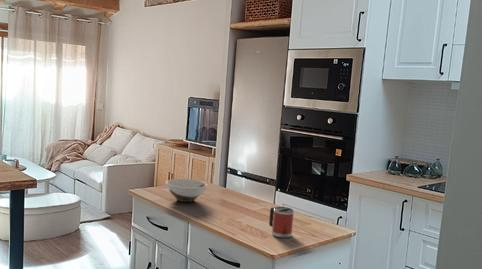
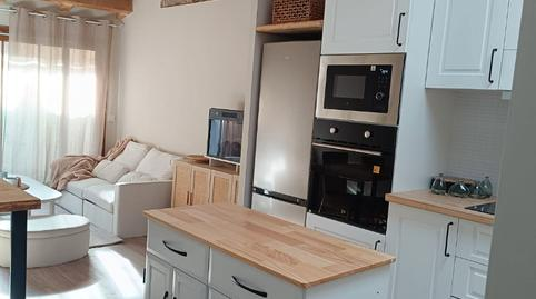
- bowl [165,178,208,203]
- mug [268,206,295,239]
